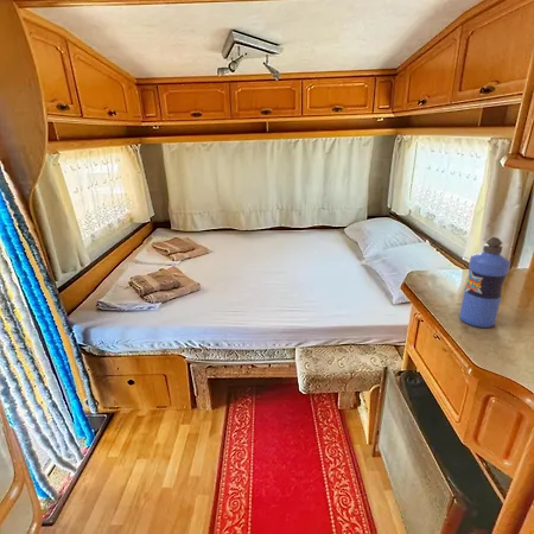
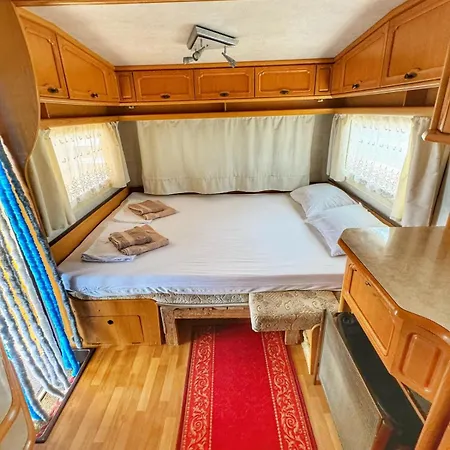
- water bottle [458,236,511,329]
